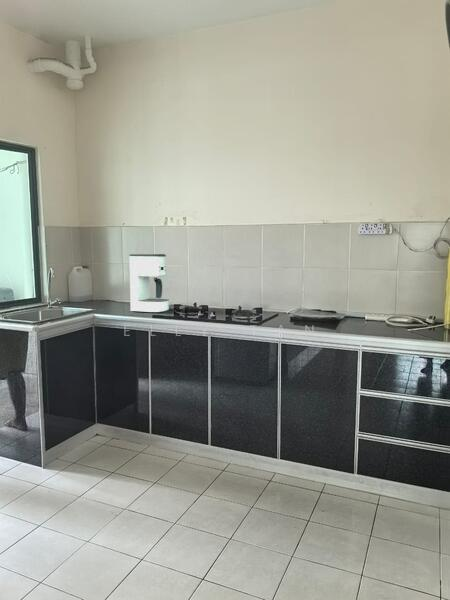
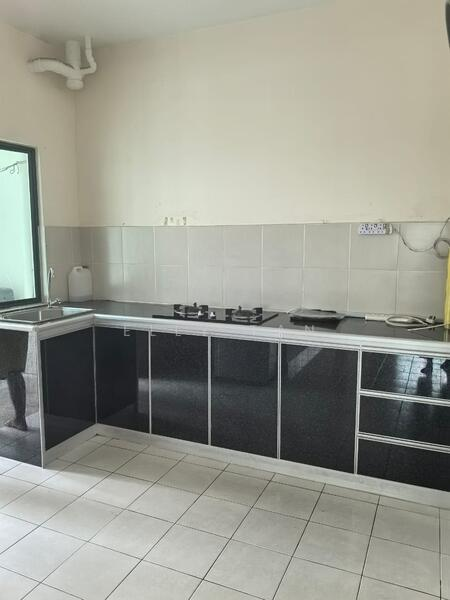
- coffee maker [128,253,170,313]
